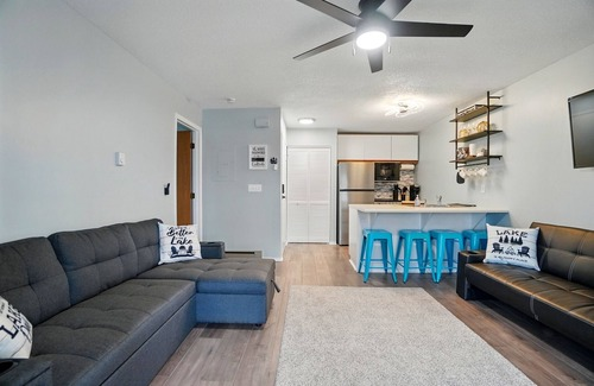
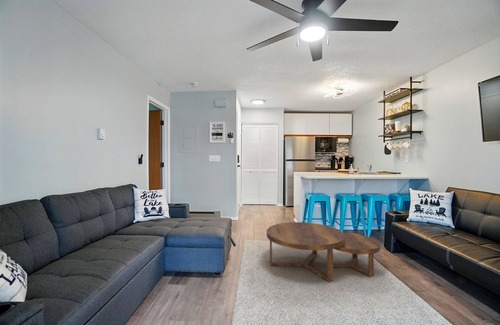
+ coffee table [266,221,382,282]
